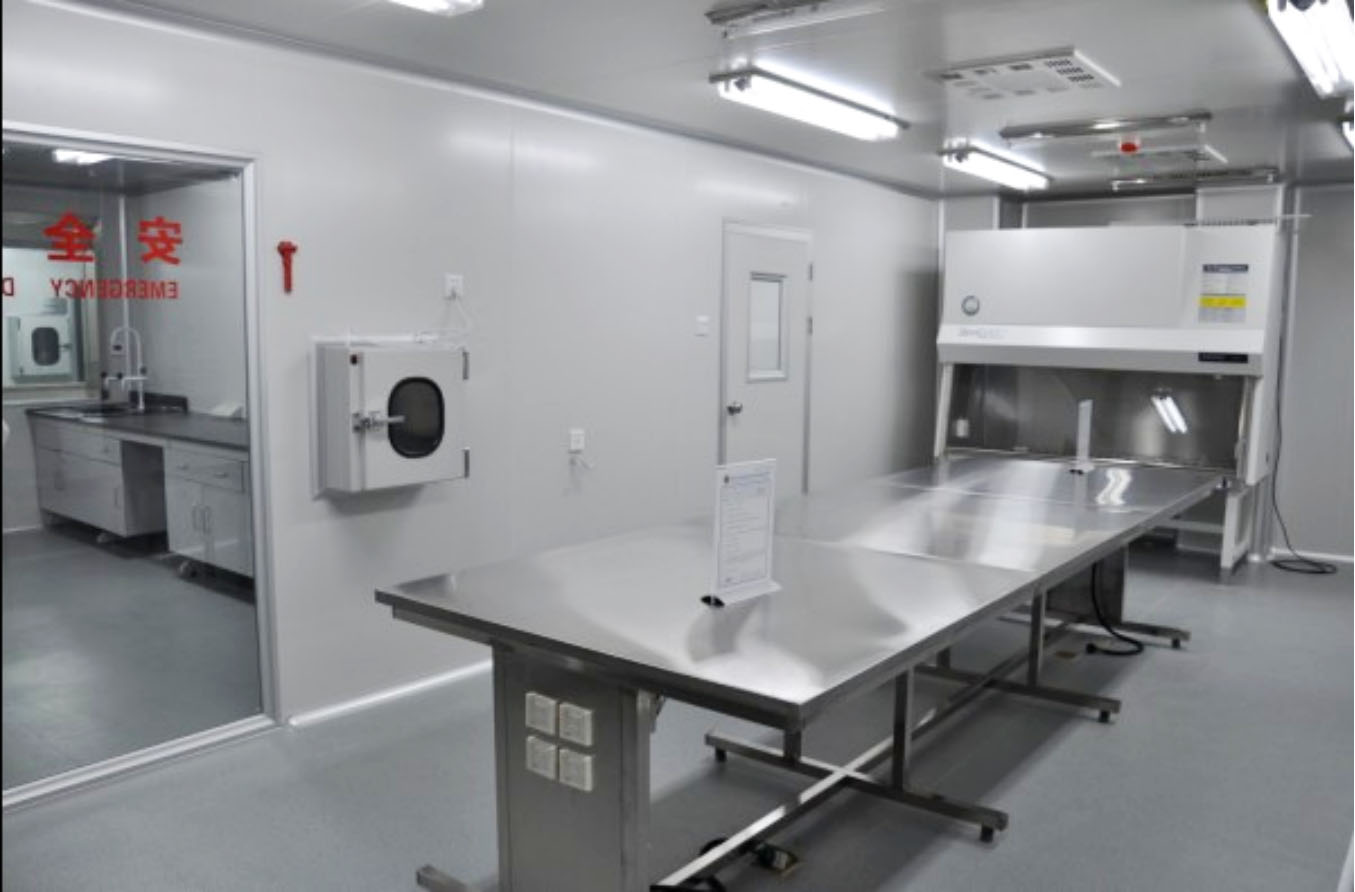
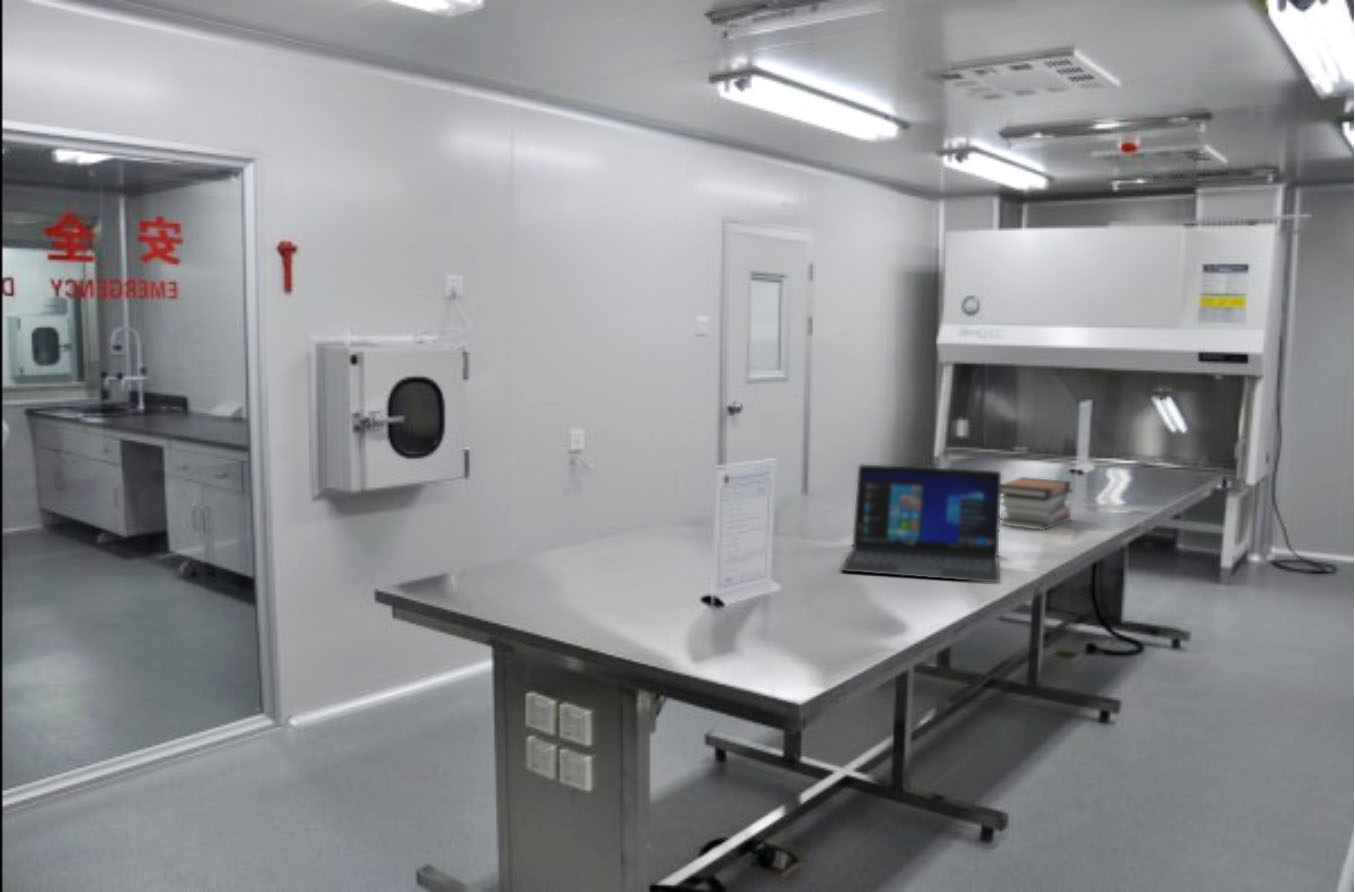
+ laptop [840,464,1002,583]
+ book stack [1000,476,1074,531]
